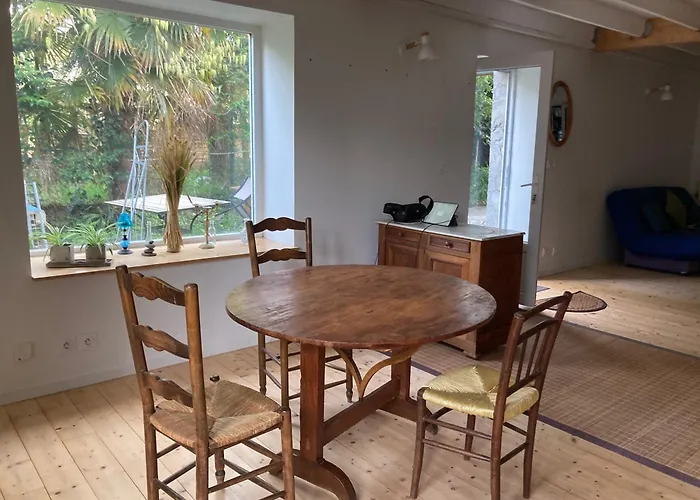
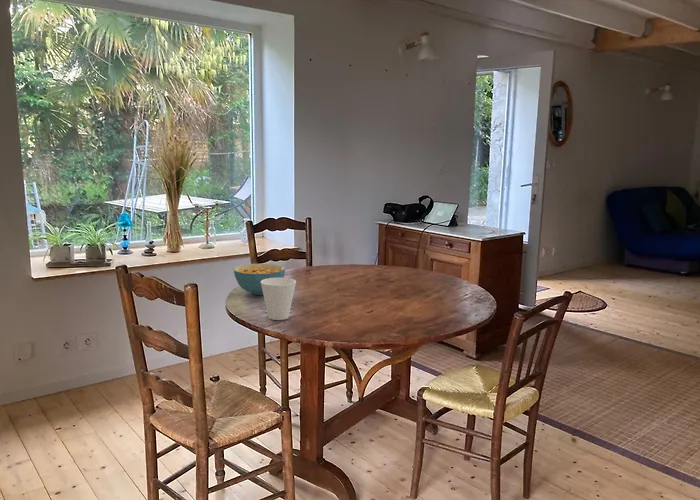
+ cup [261,277,297,321]
+ cereal bowl [232,263,286,296]
